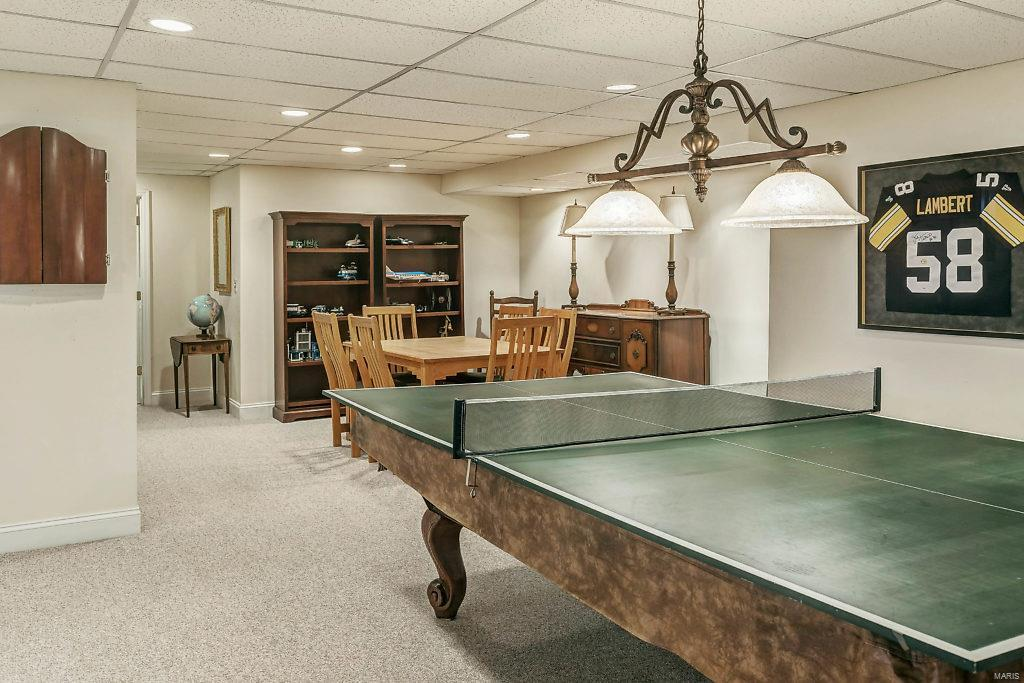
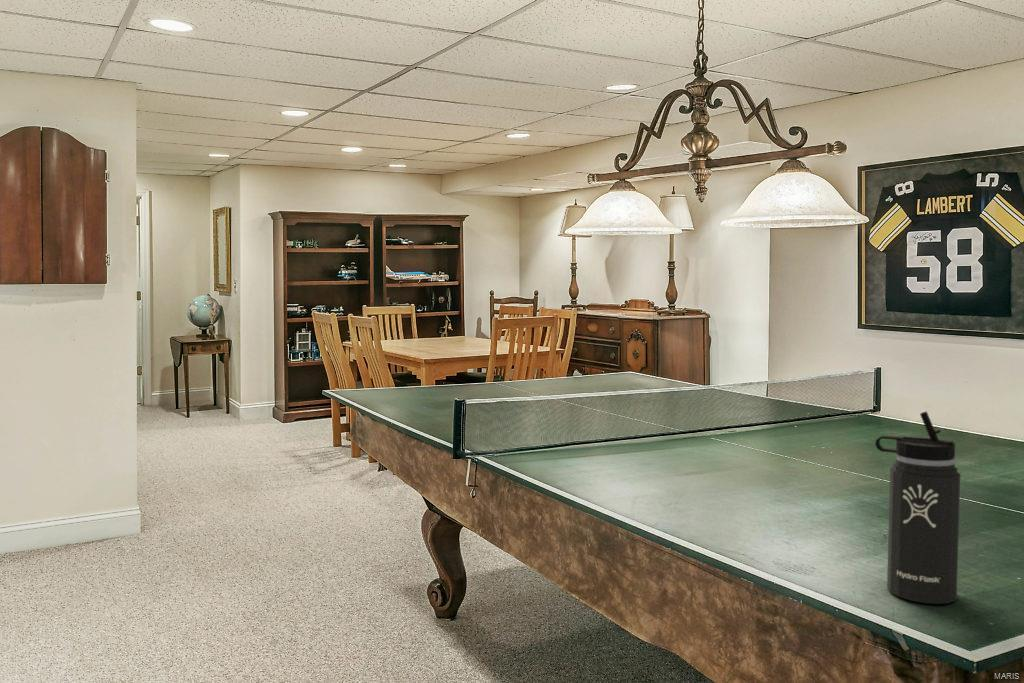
+ thermos bottle [875,410,961,605]
